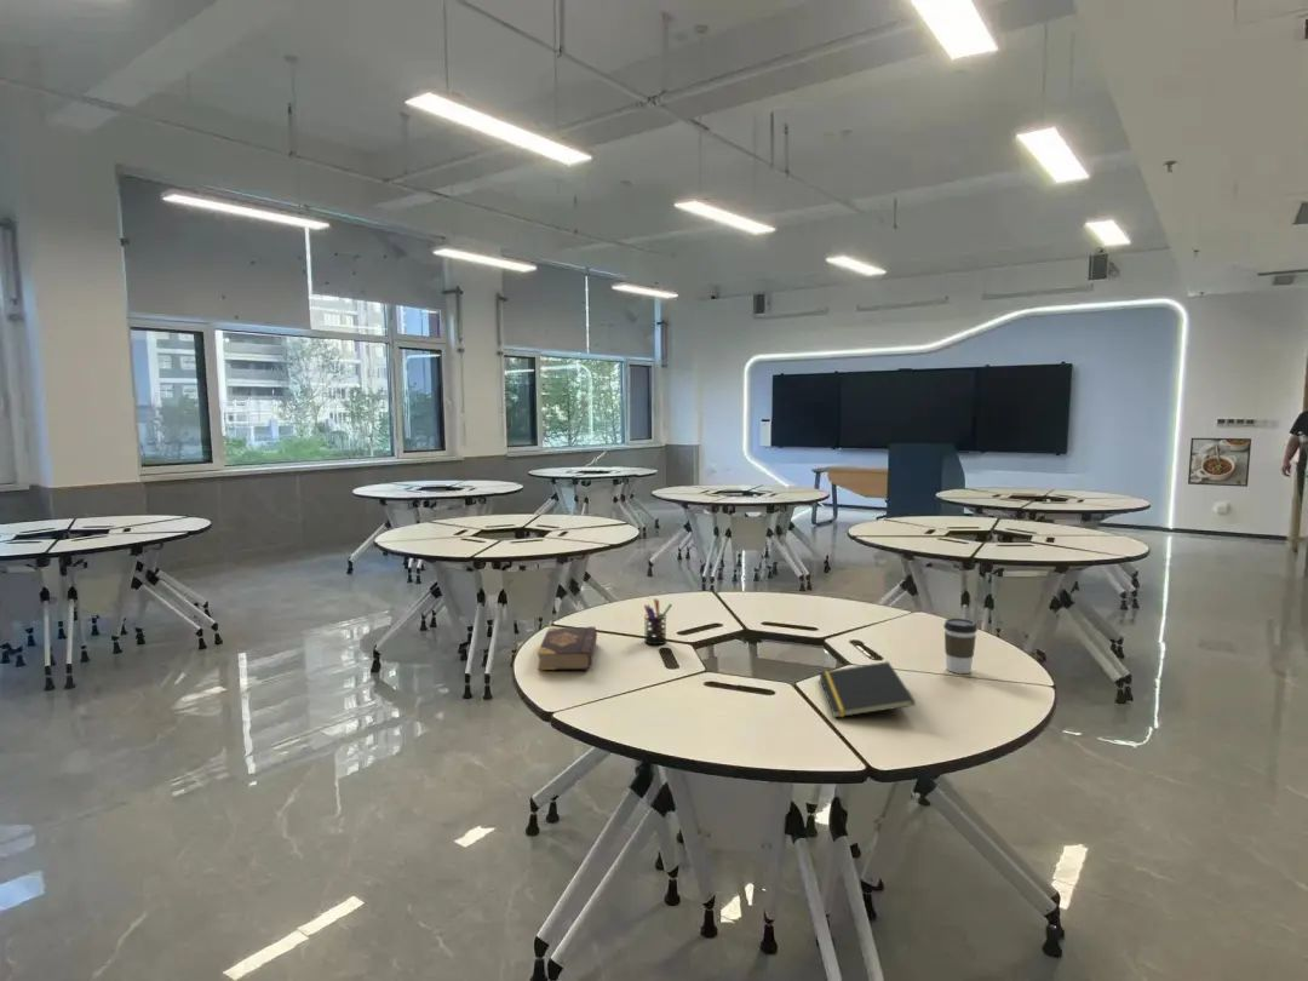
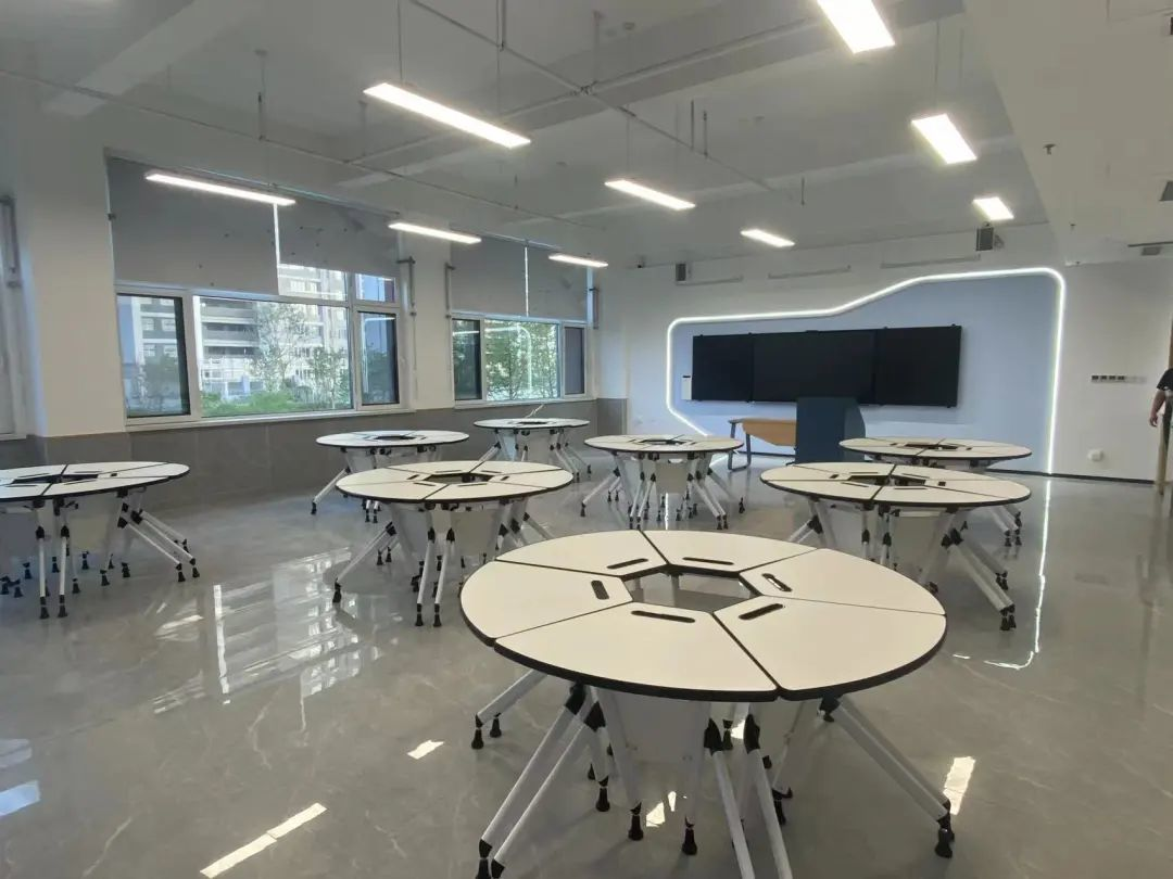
- coffee cup [942,616,979,675]
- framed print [1187,437,1252,488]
- notepad [818,660,917,719]
- book [535,626,598,671]
- pen holder [643,597,673,646]
